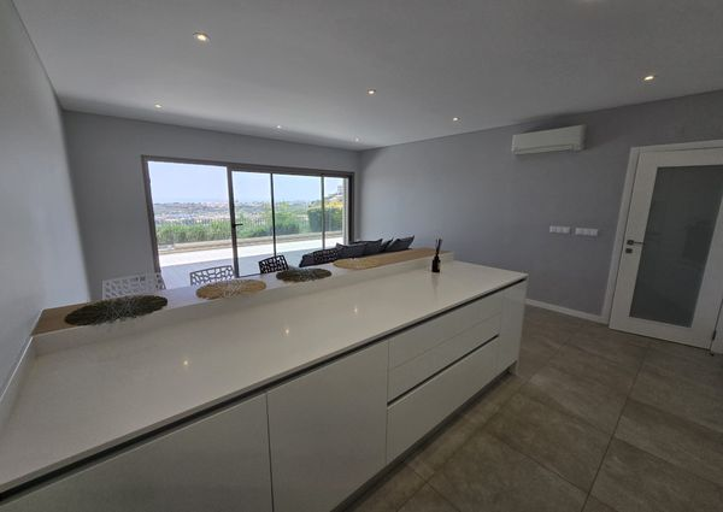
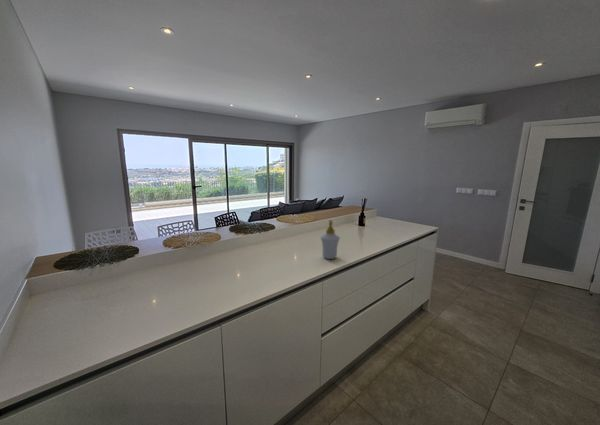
+ soap bottle [319,219,341,260]
